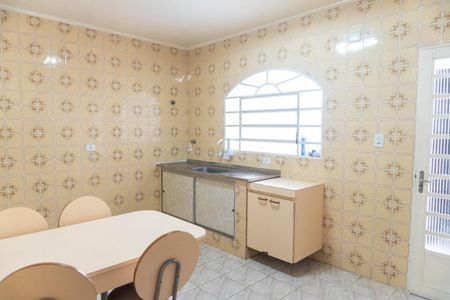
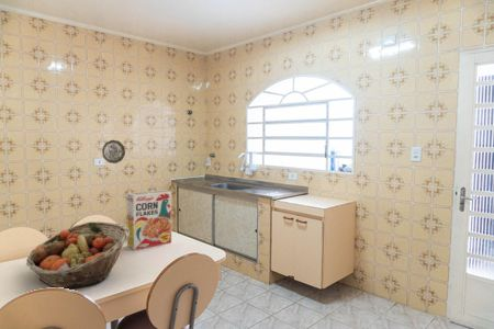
+ decorative plate [101,139,126,164]
+ cereal box [125,189,172,251]
+ fruit basket [25,220,130,290]
